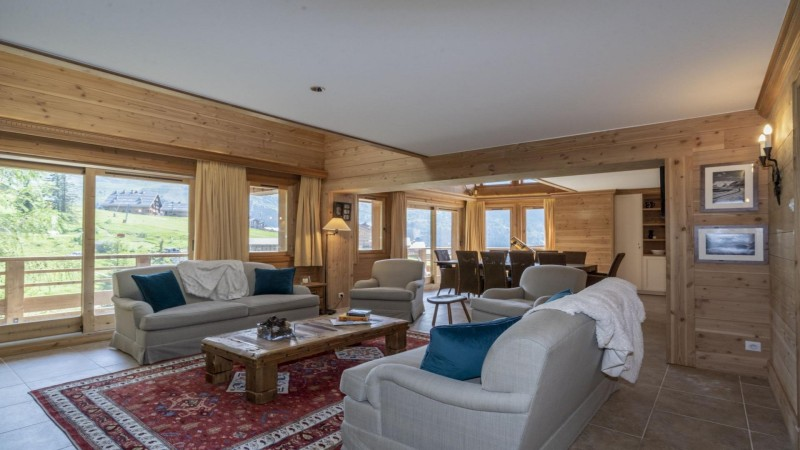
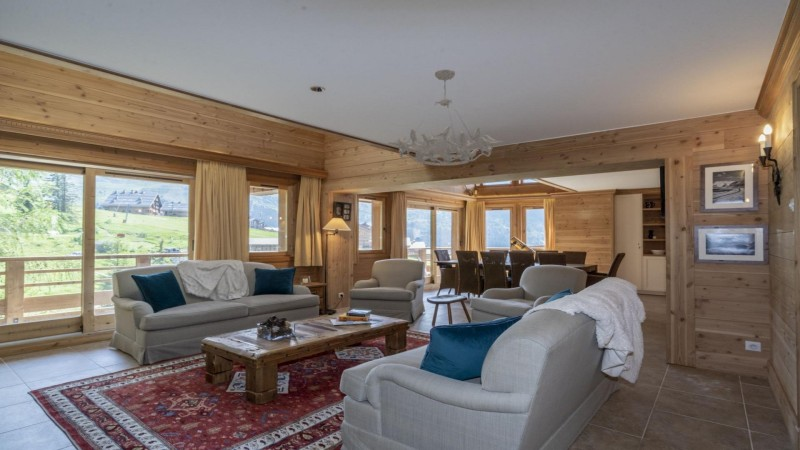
+ chandelier [387,69,504,167]
